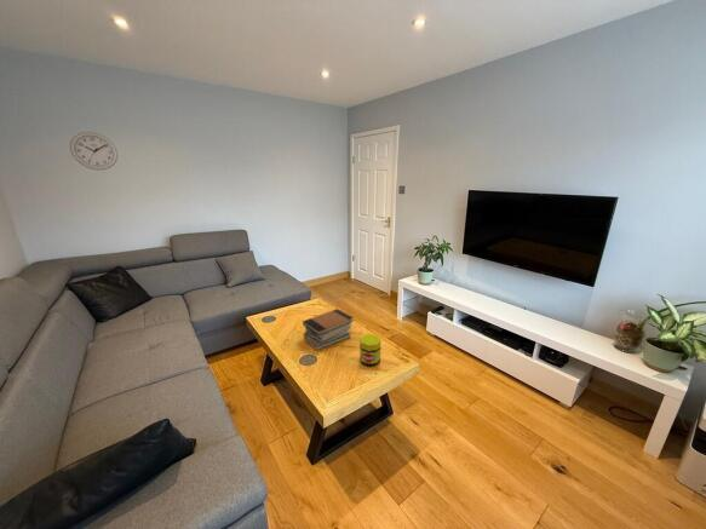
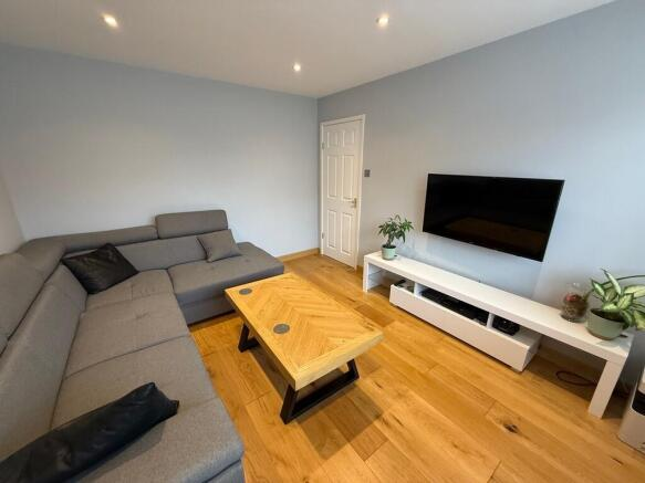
- book stack [302,307,355,352]
- wall clock [69,131,119,172]
- jar [358,333,381,368]
